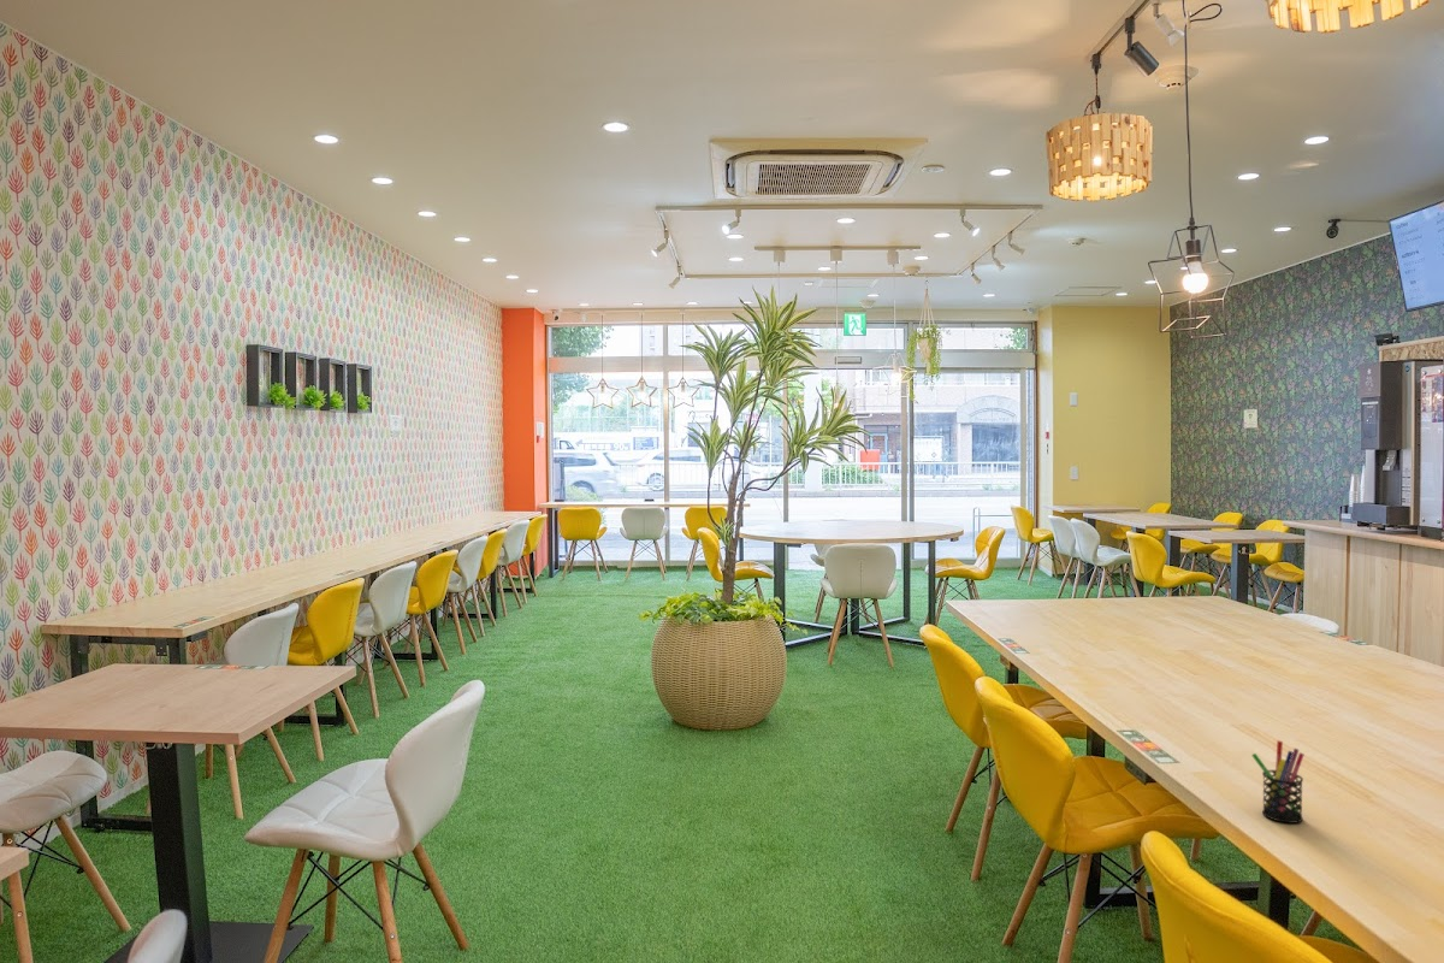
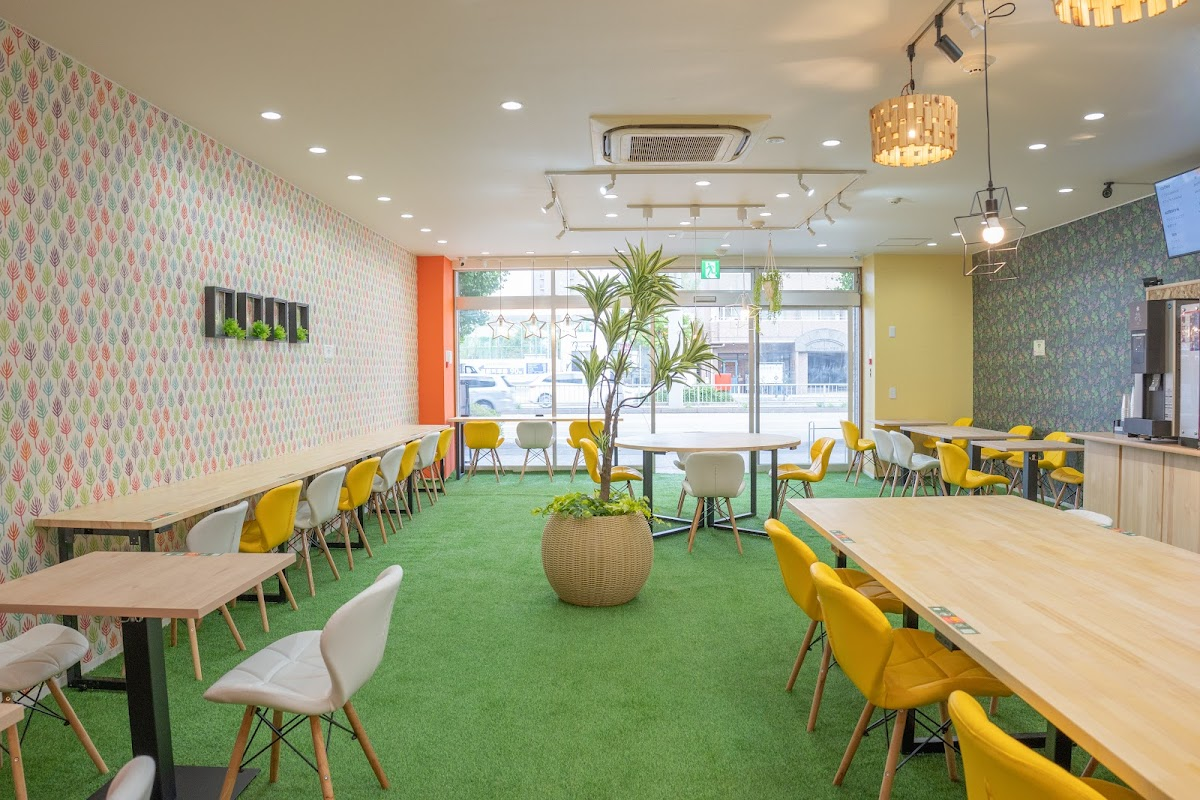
- pen holder [1250,739,1304,825]
